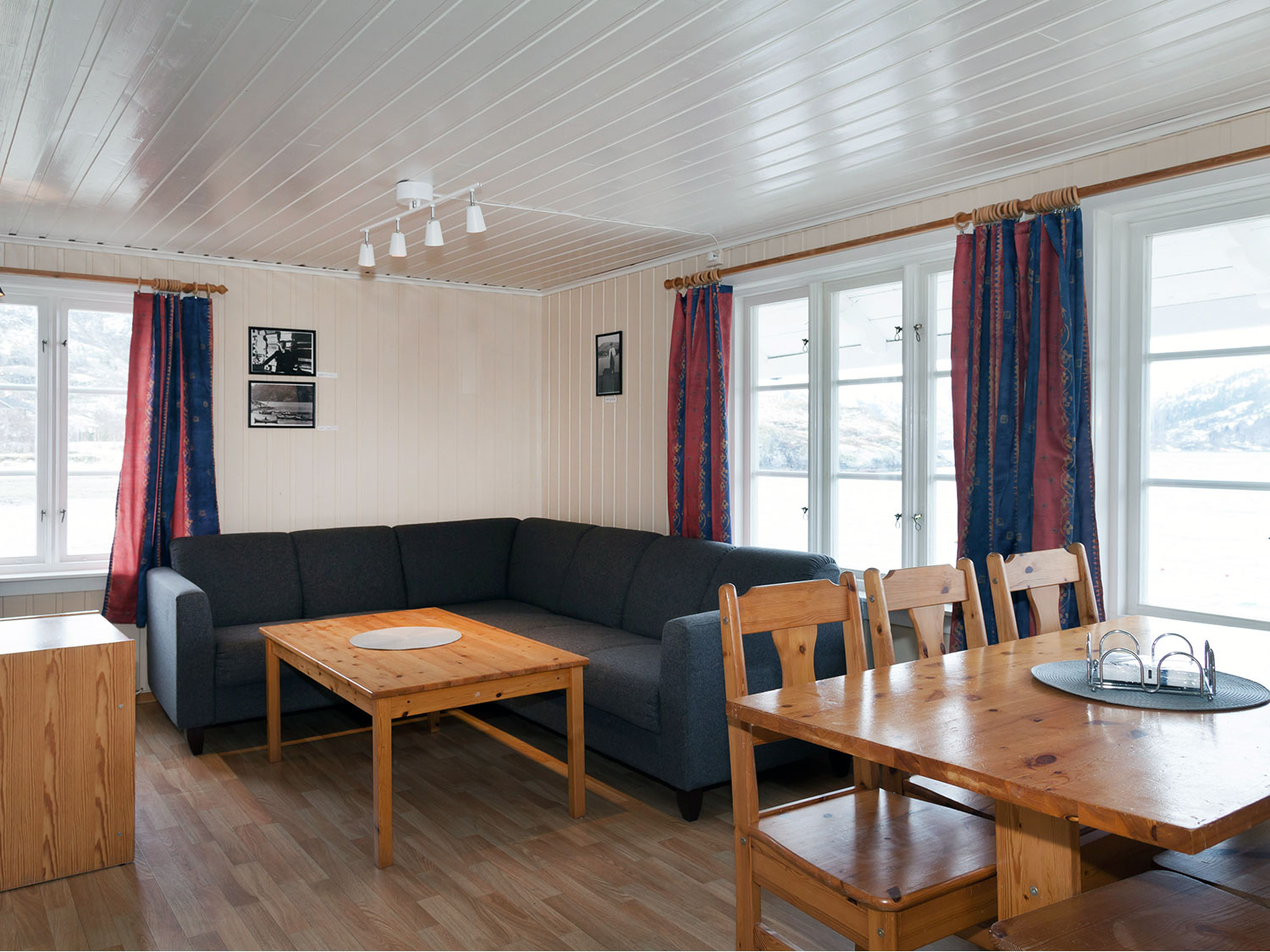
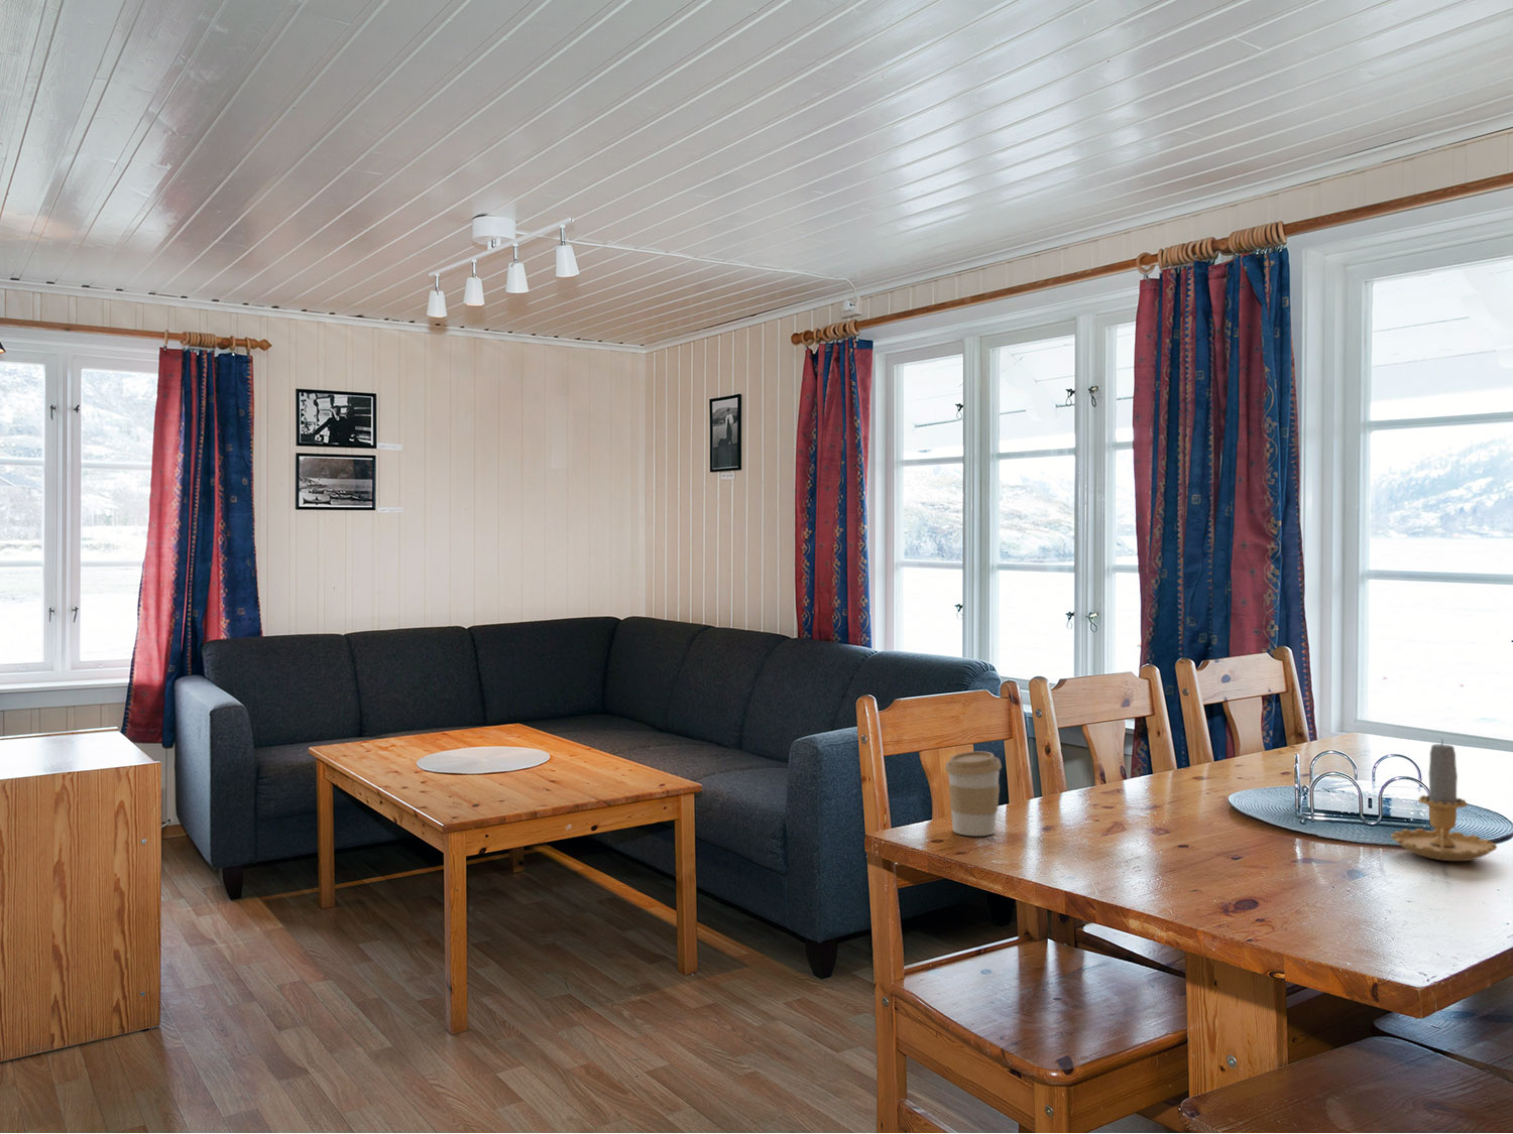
+ candle [1390,737,1498,862]
+ coffee cup [944,750,1003,836]
